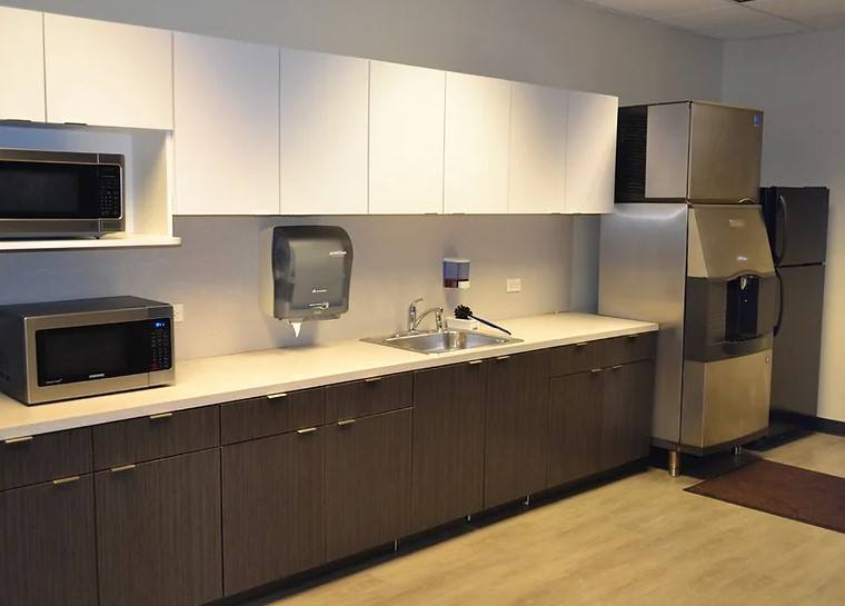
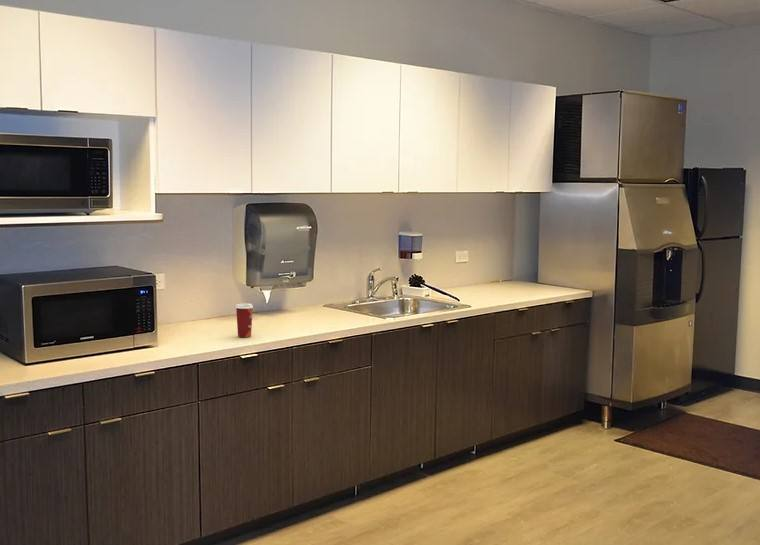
+ paper cup [234,302,254,338]
